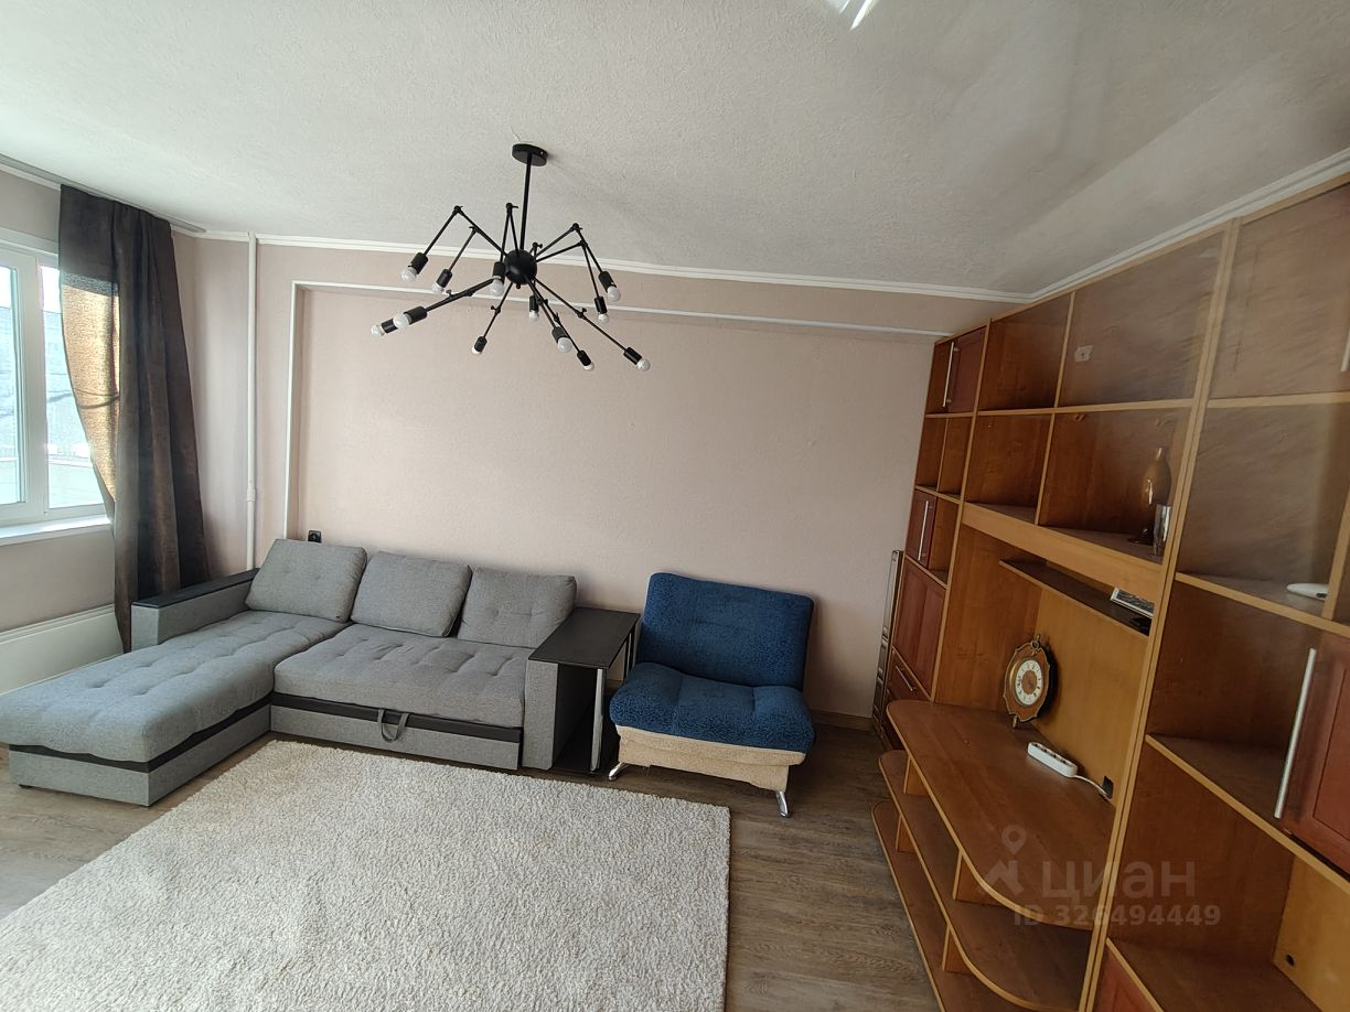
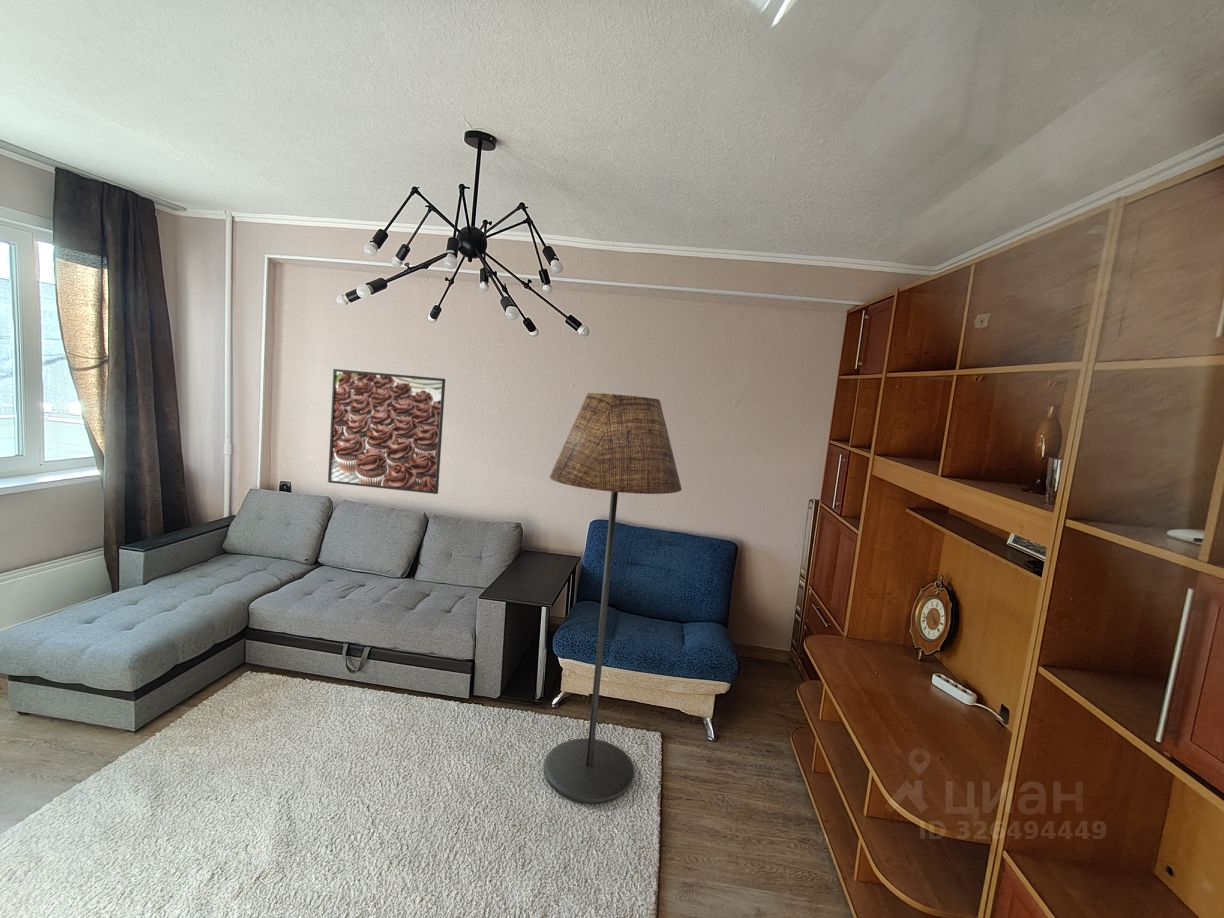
+ floor lamp [543,392,683,804]
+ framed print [327,368,446,495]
